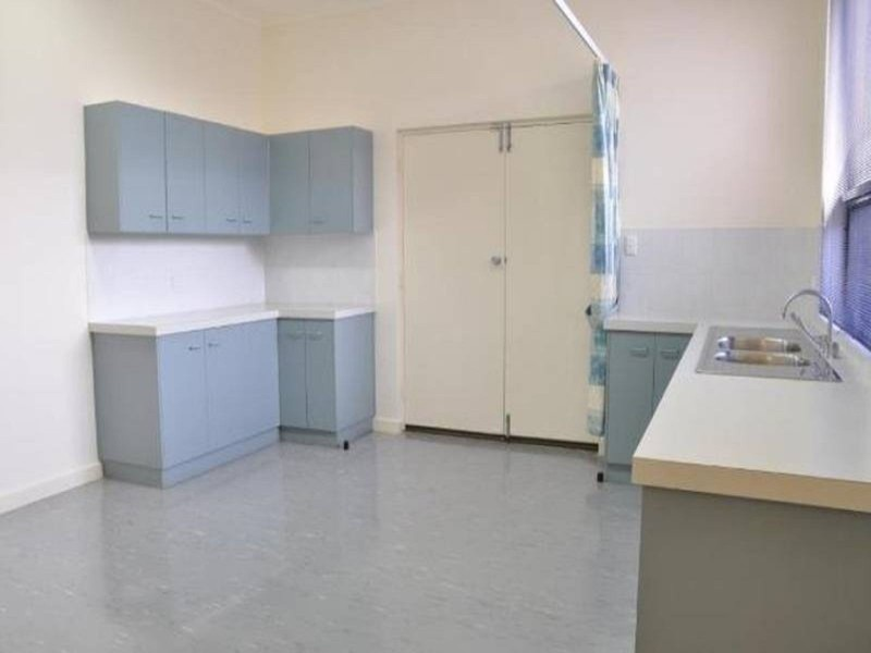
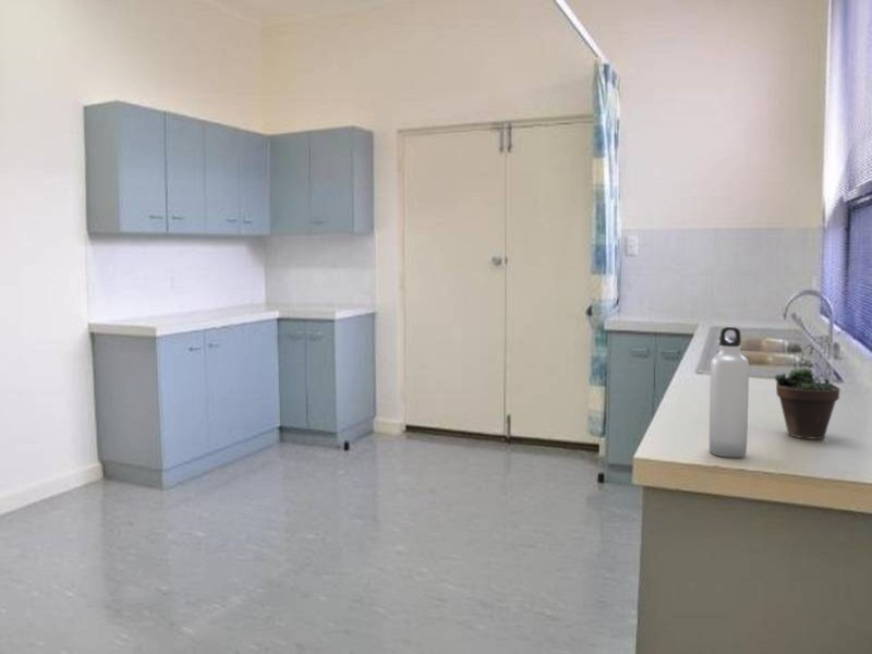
+ succulent plant [774,343,841,440]
+ water bottle [708,326,750,459]
